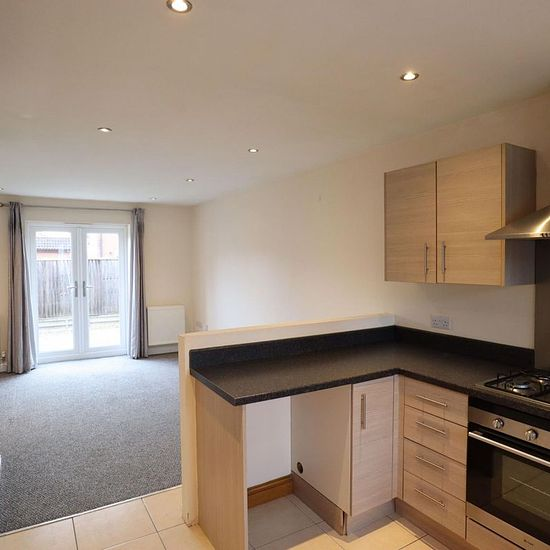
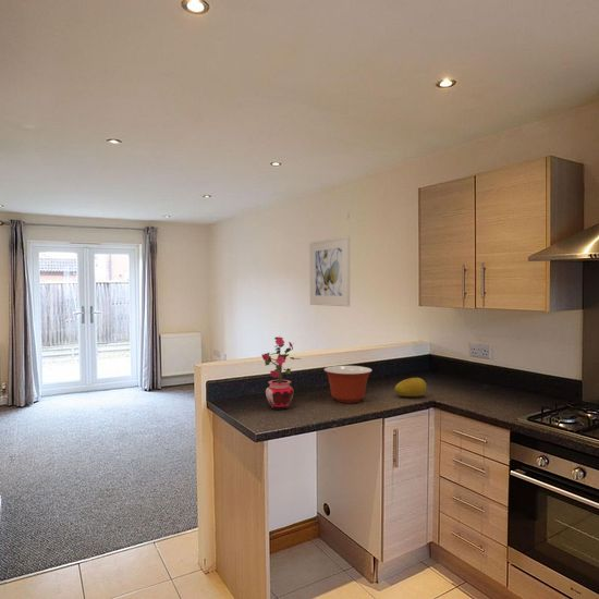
+ potted plant [261,335,302,411]
+ fruit [393,377,428,398]
+ mixing bowl [322,365,372,404]
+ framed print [309,235,351,307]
